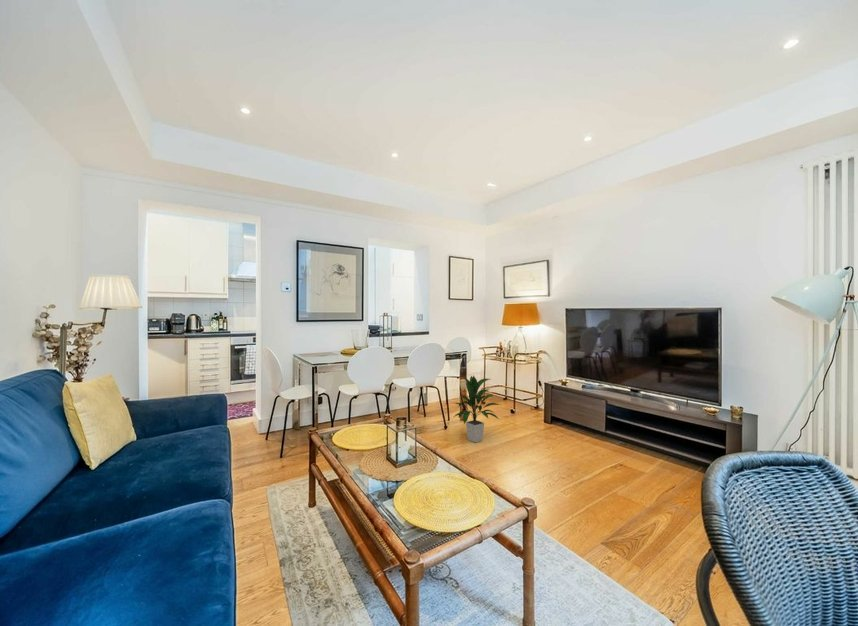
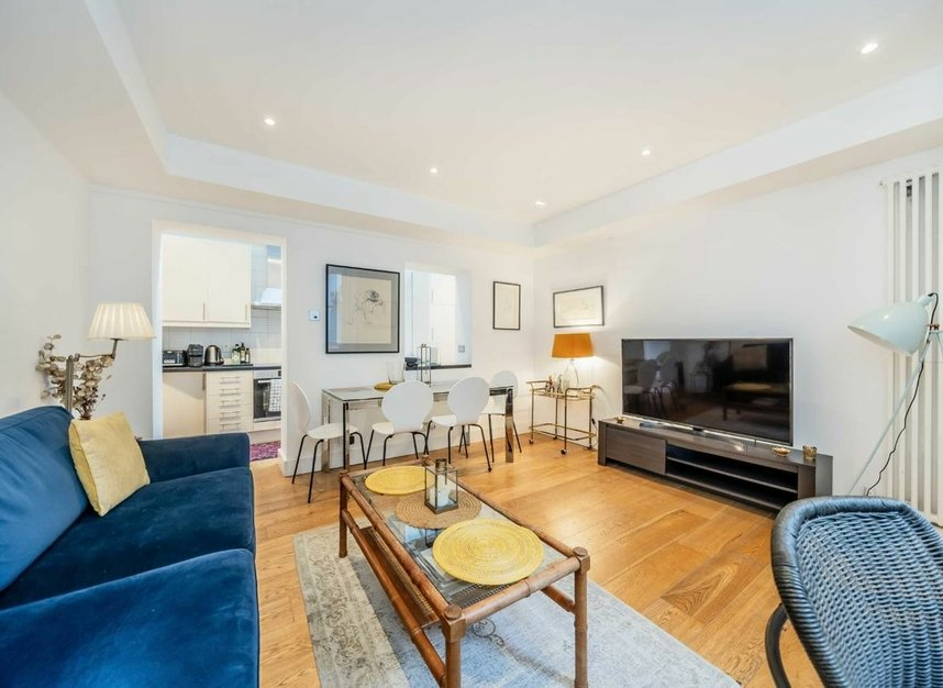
- indoor plant [453,374,501,443]
